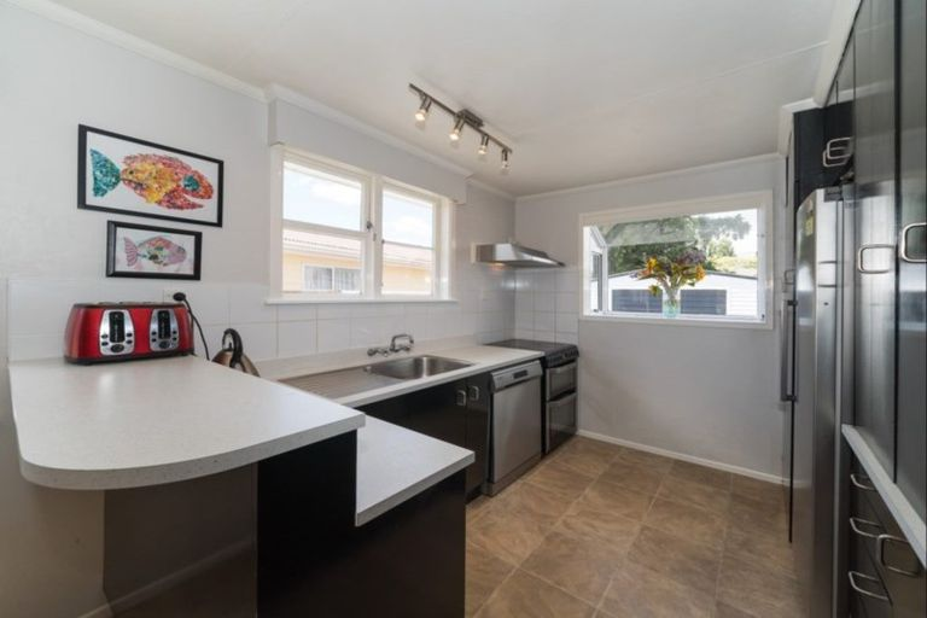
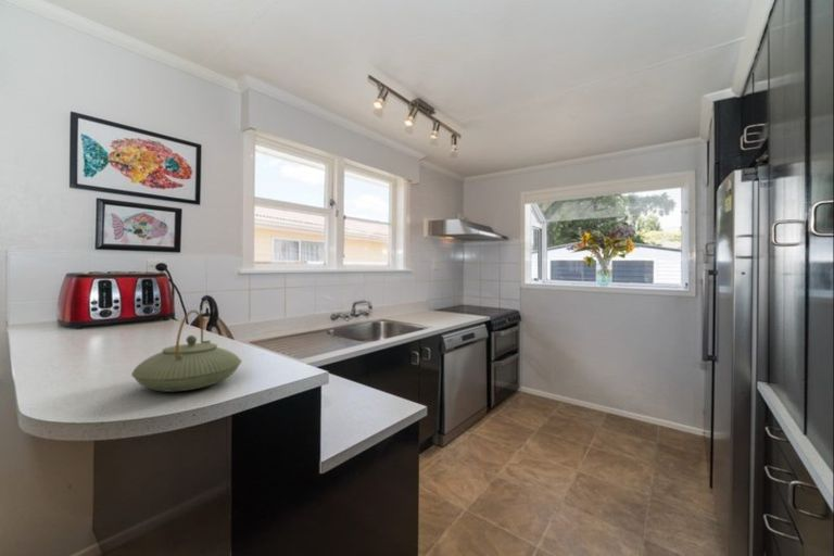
+ teapot [130,309,243,393]
